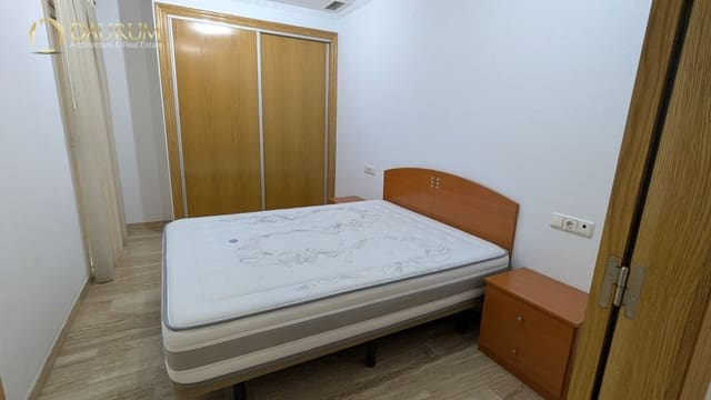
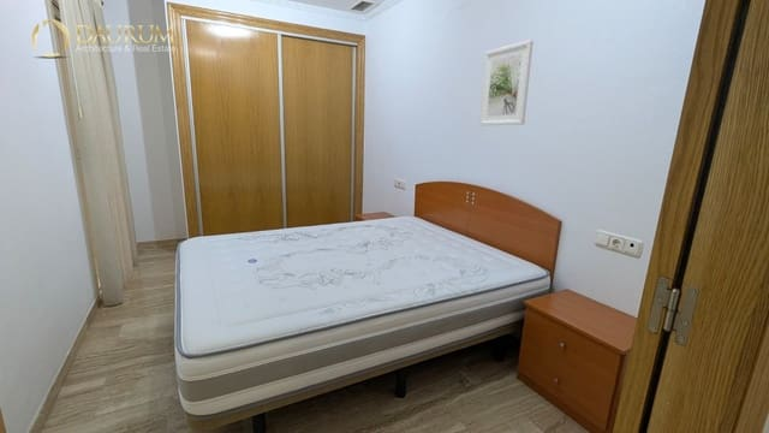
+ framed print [478,38,535,126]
